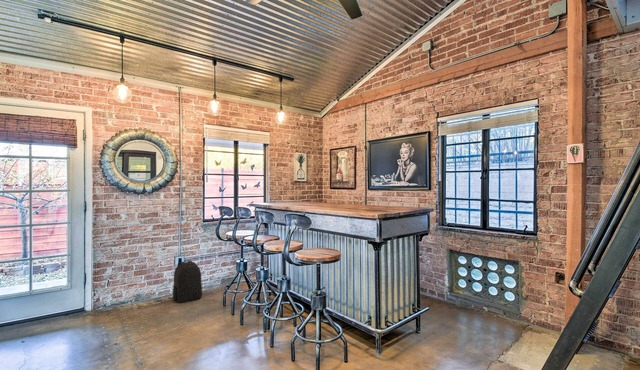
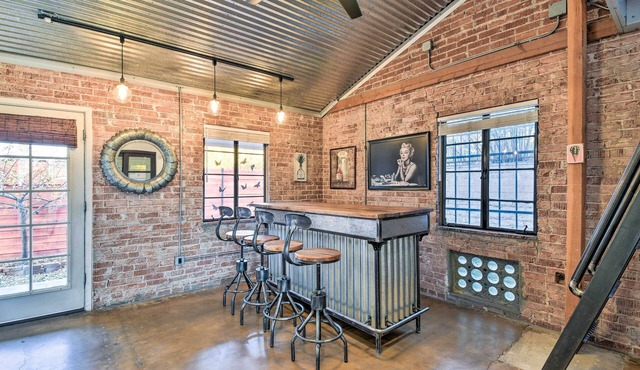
- backpack [172,259,203,304]
